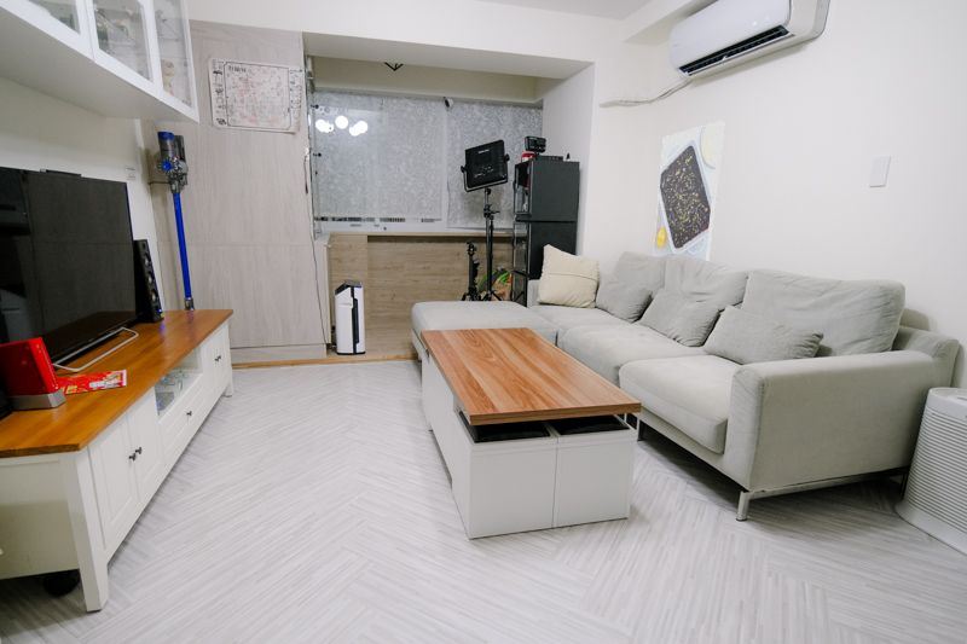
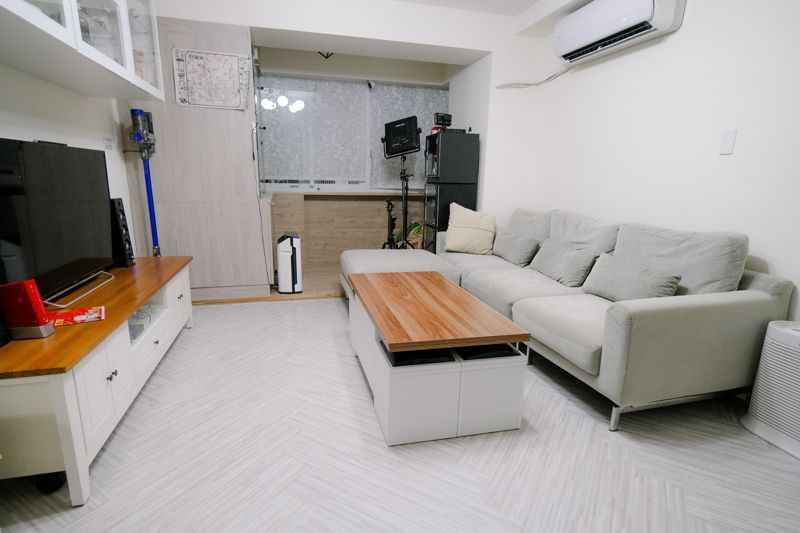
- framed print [653,120,726,262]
